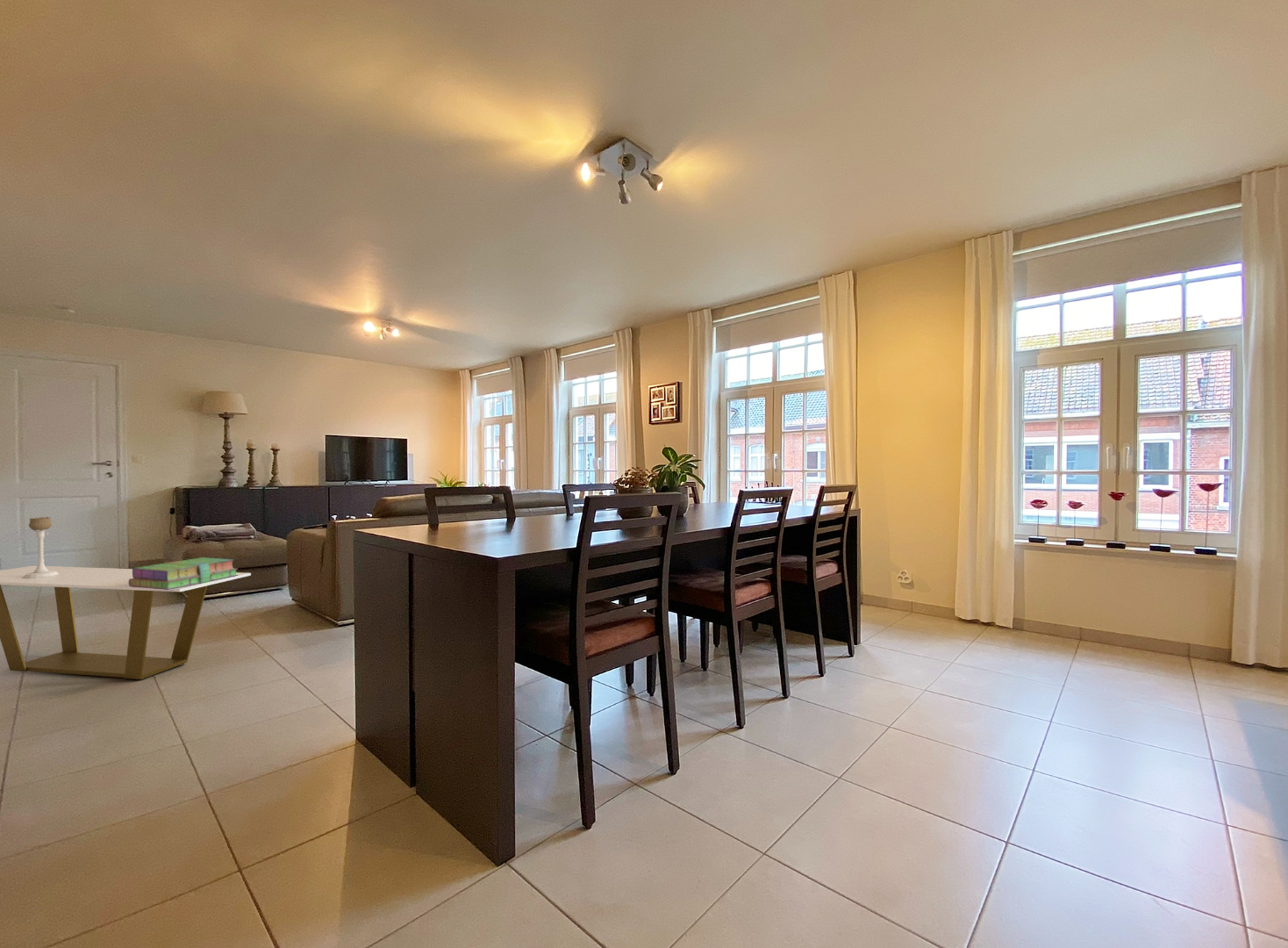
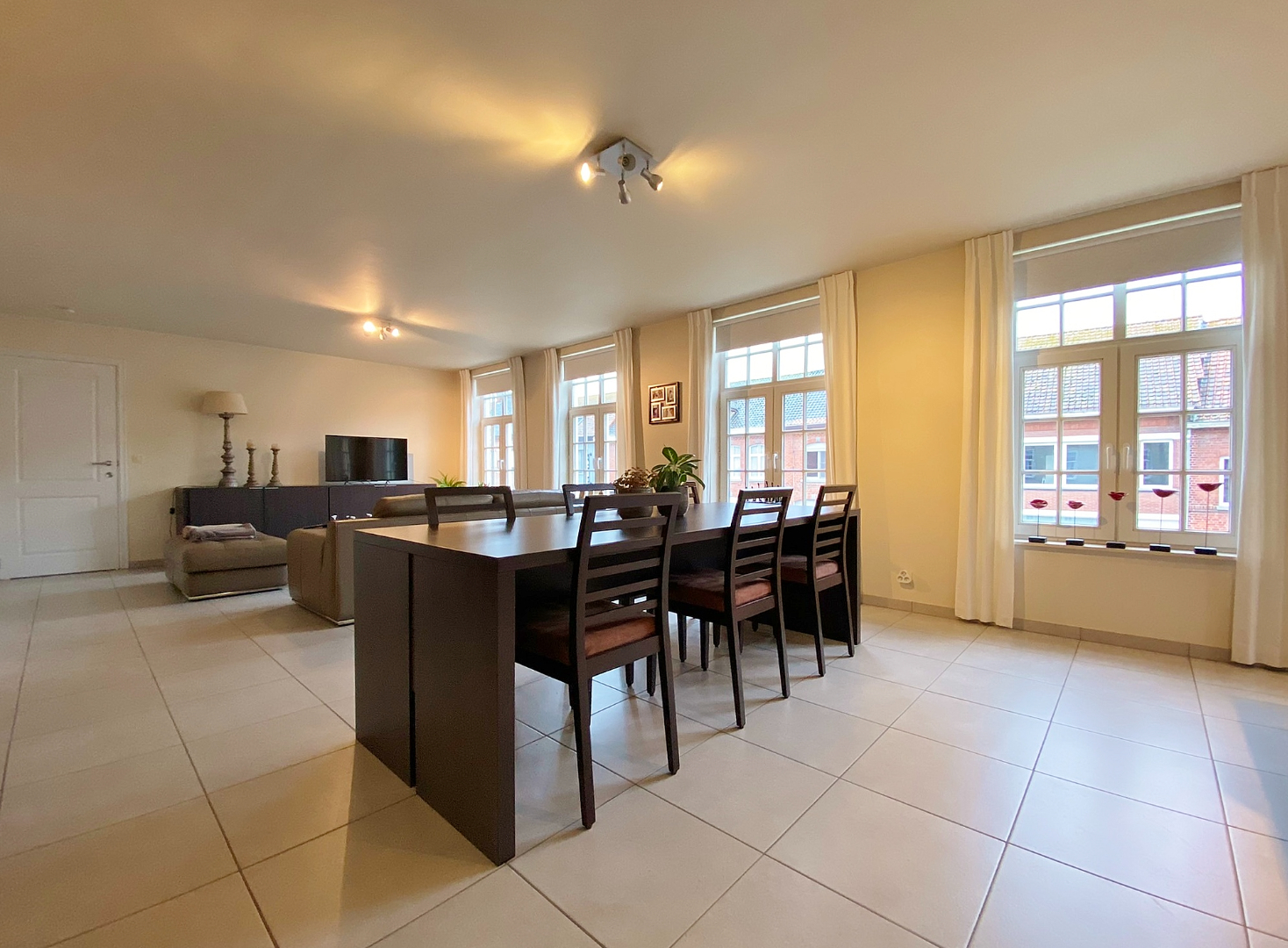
- candle holder [23,516,59,578]
- stack of books [129,557,239,590]
- coffee table [0,565,252,680]
